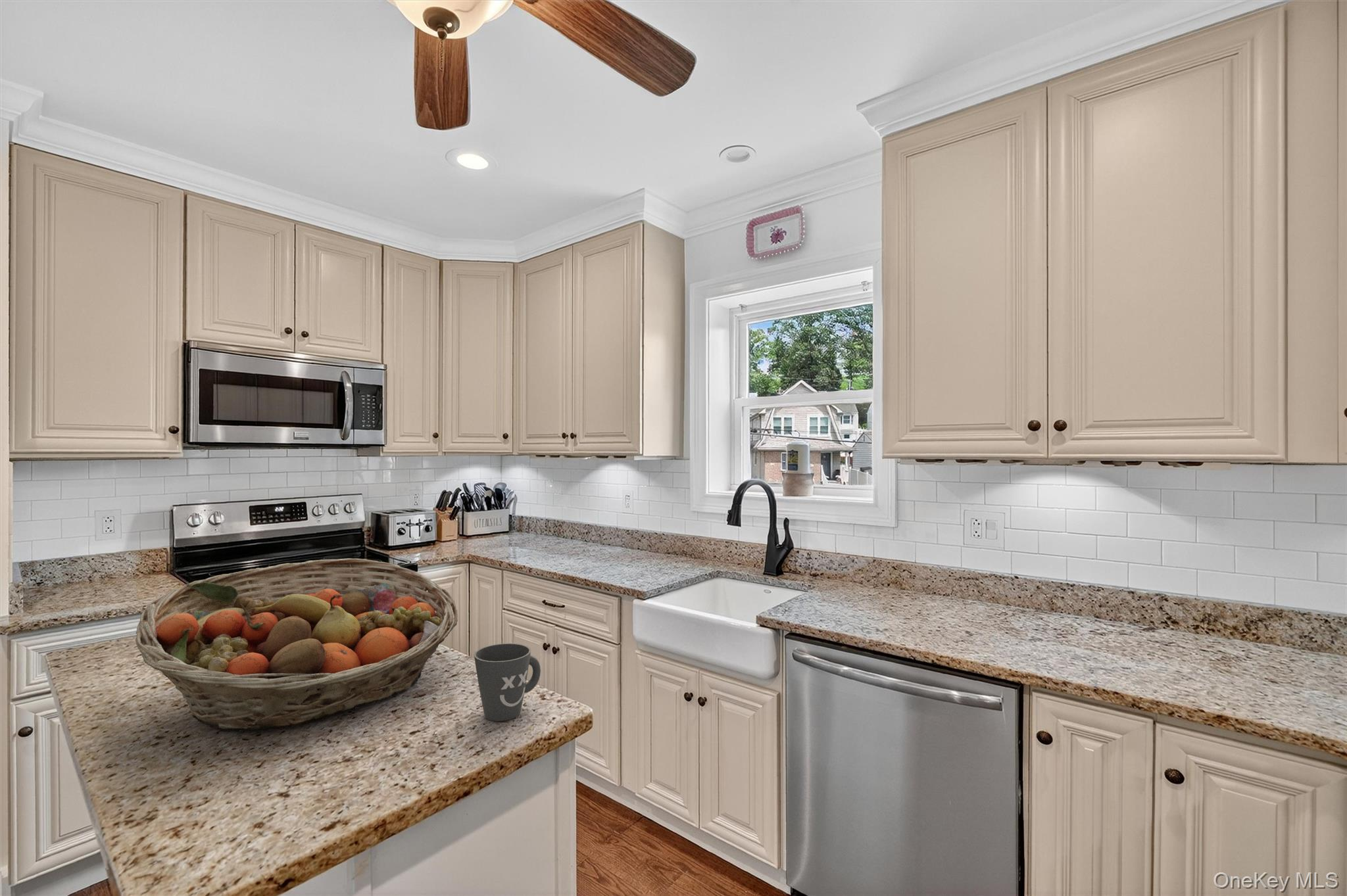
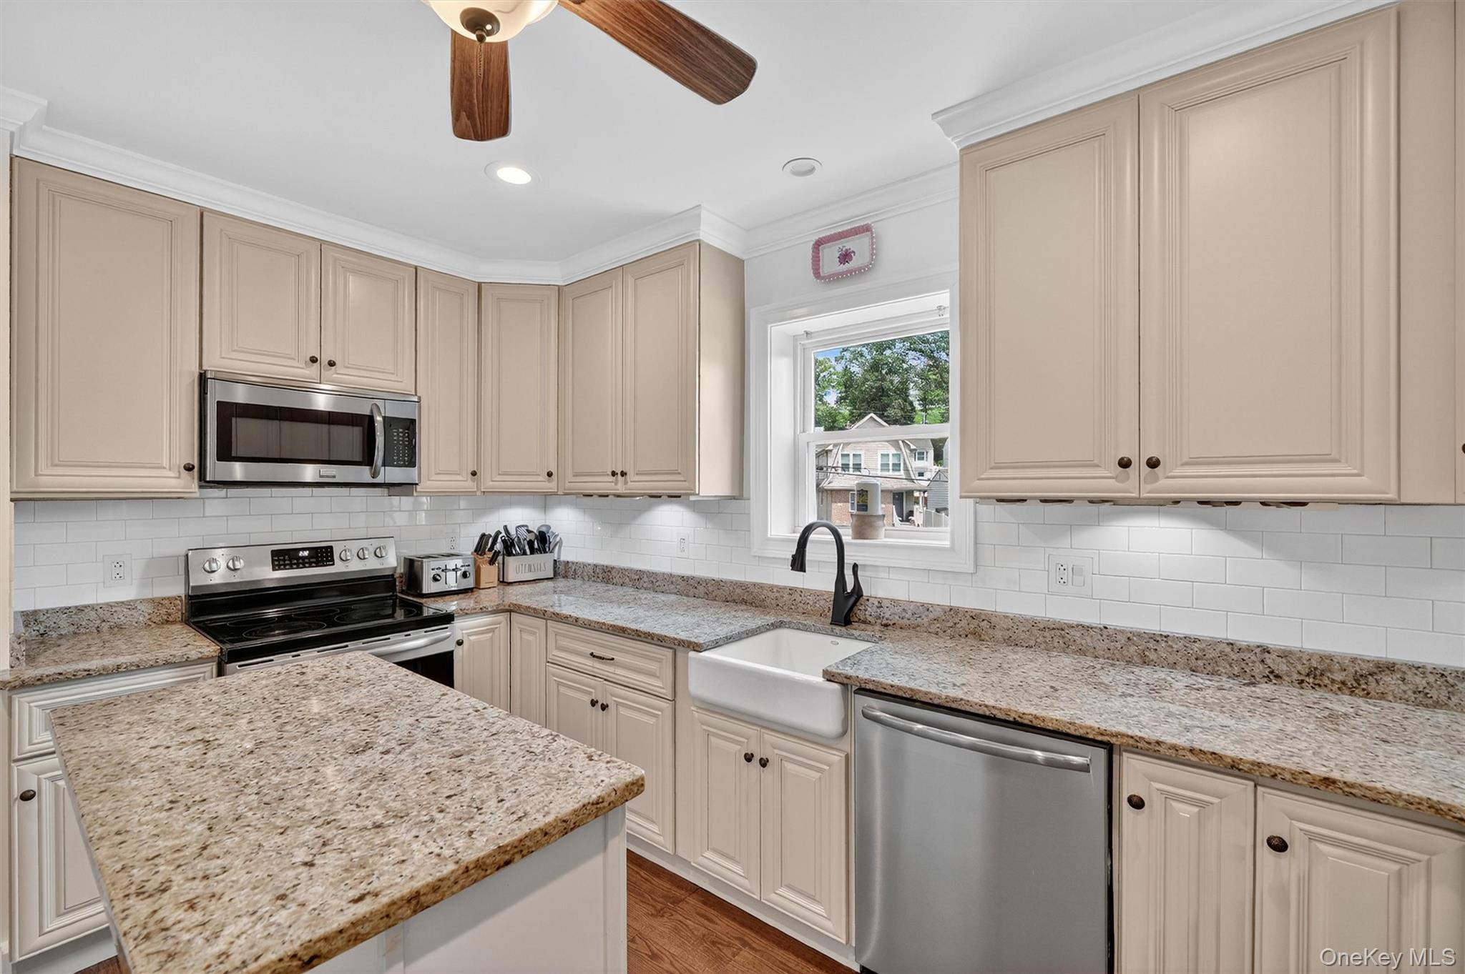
- mug [474,643,541,722]
- fruit basket [135,557,458,732]
